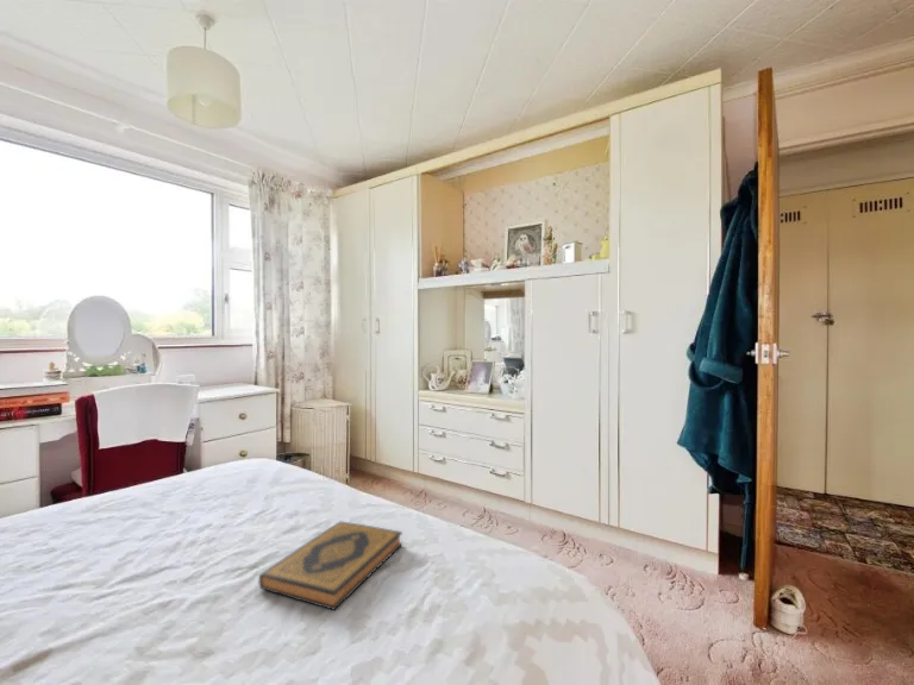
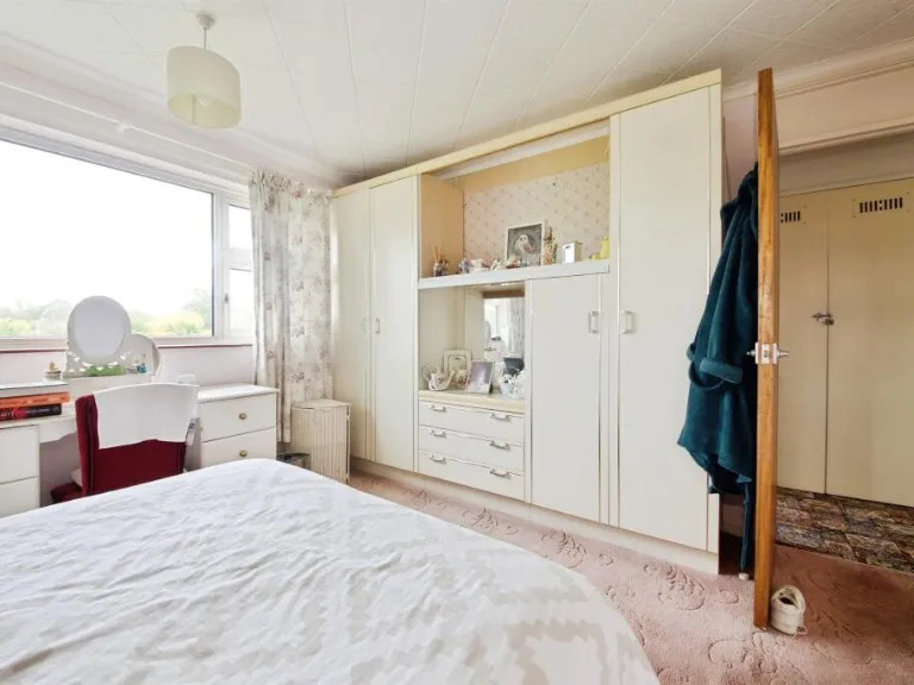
- hardback book [257,521,403,611]
